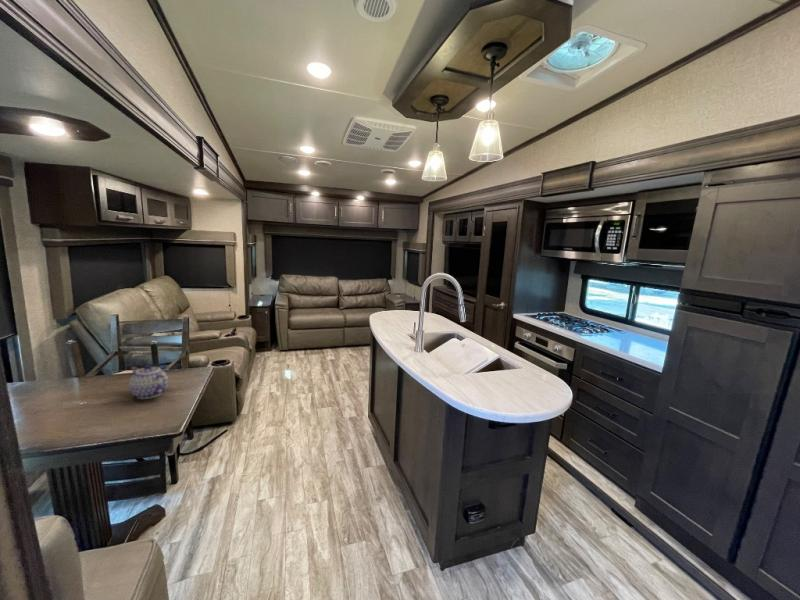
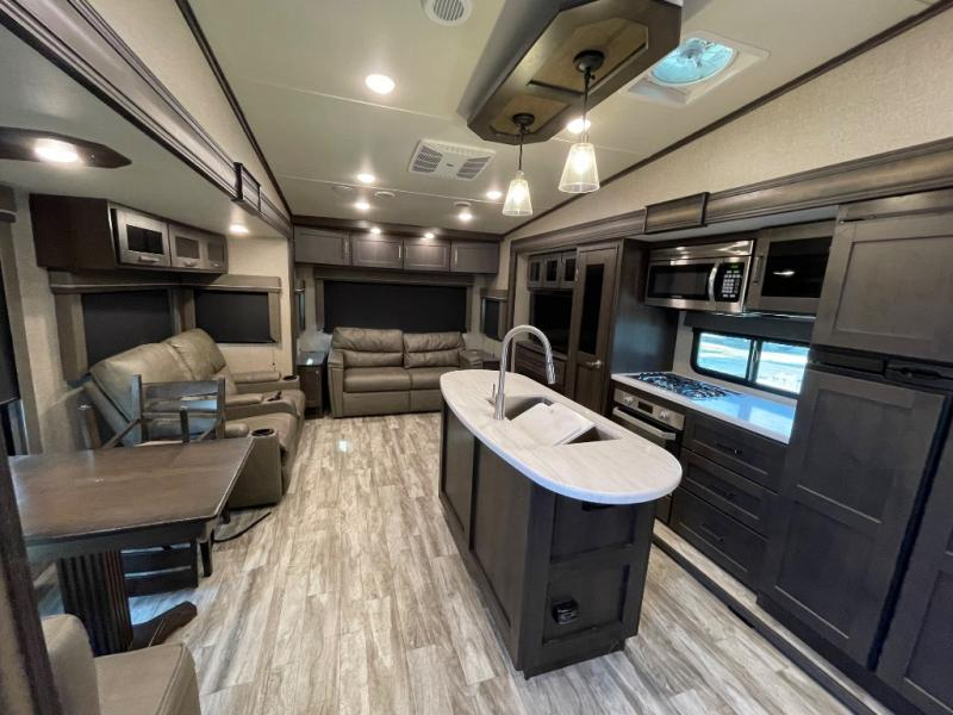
- teapot [128,363,169,400]
